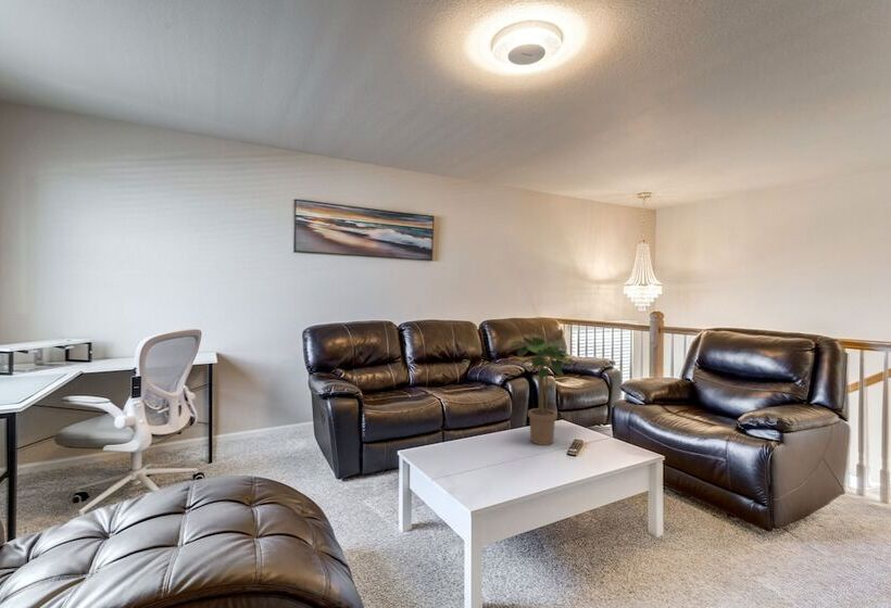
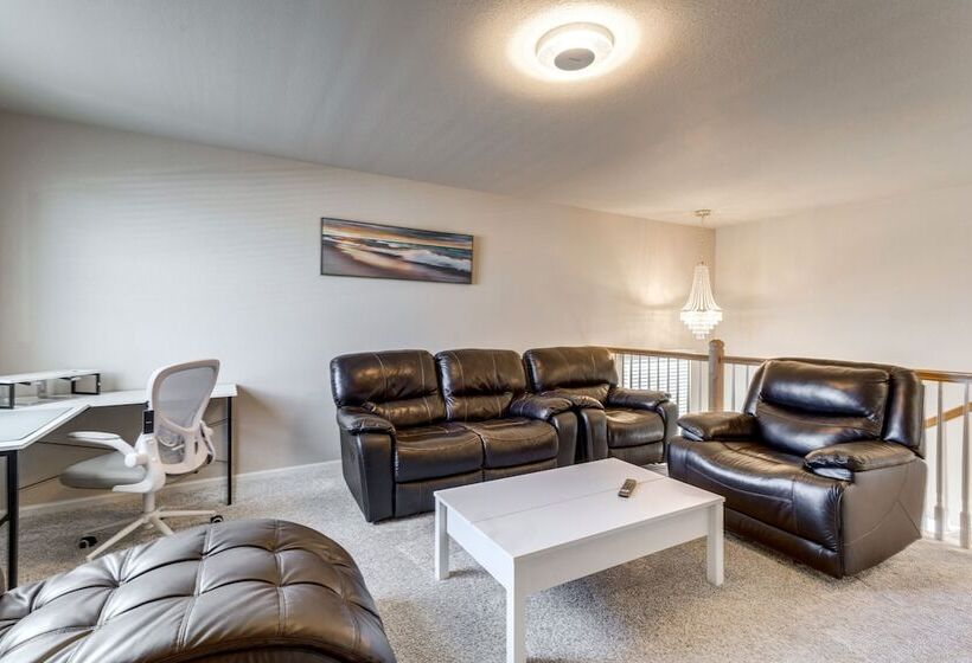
- potted plant [510,330,573,446]
